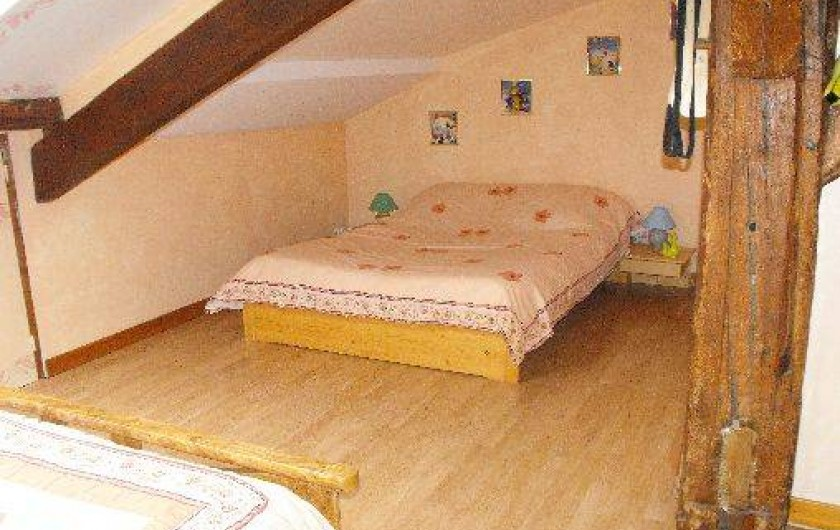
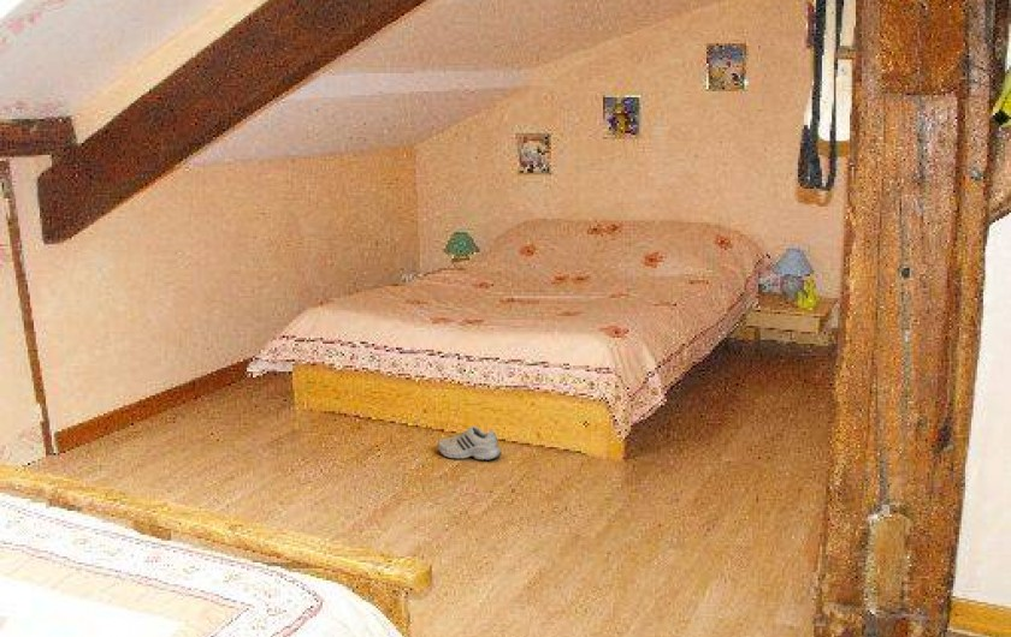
+ shoe [437,425,503,462]
